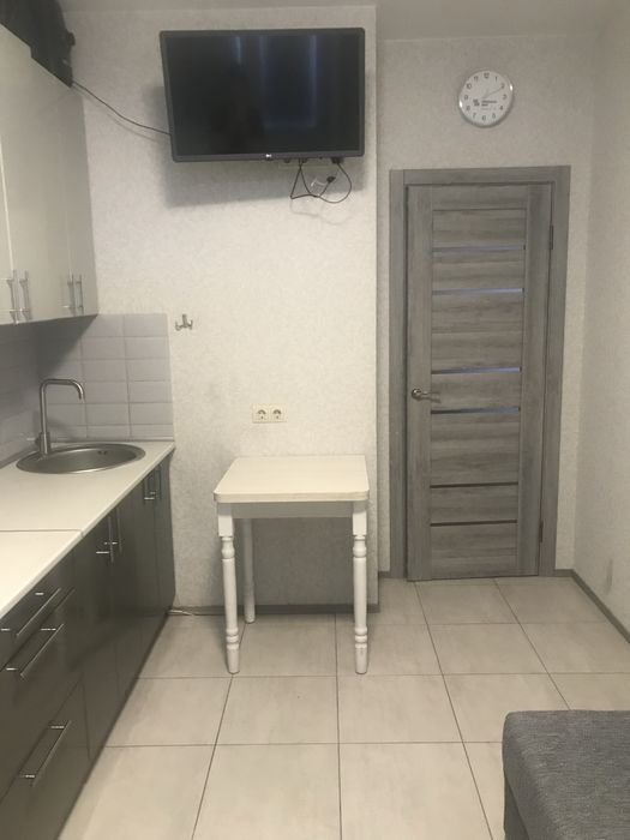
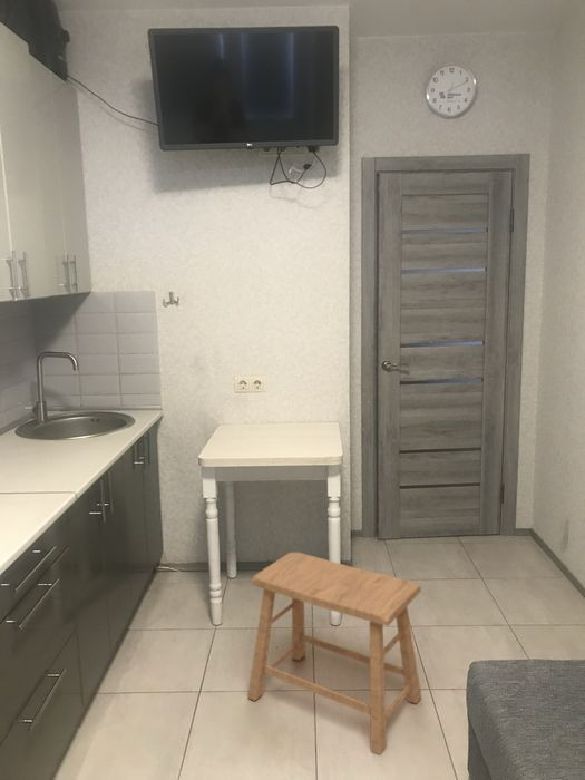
+ stool [246,552,422,755]
